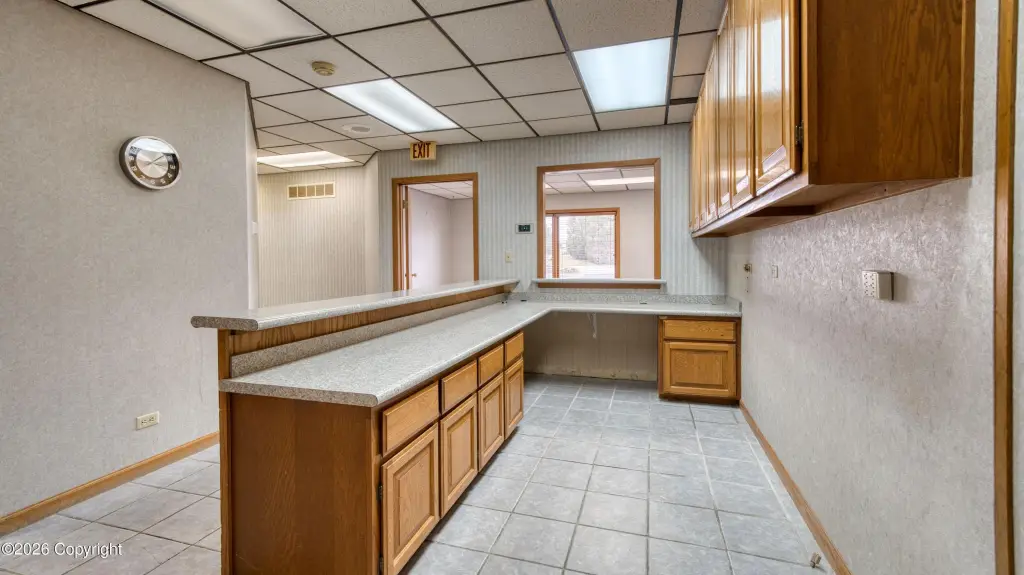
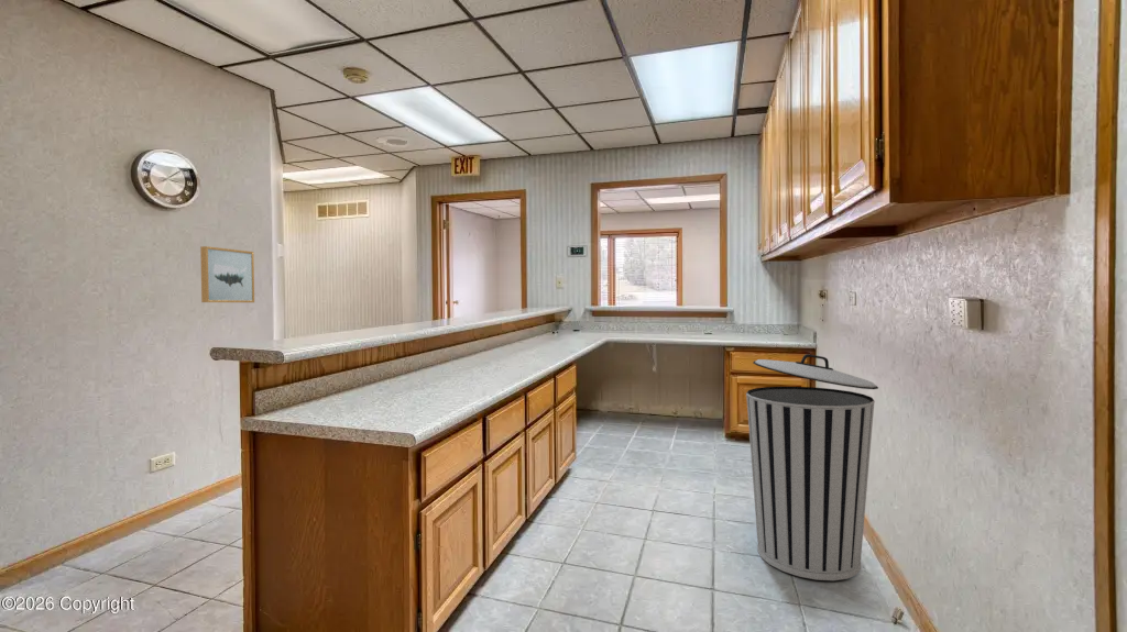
+ wall art [199,245,255,303]
+ trash can [745,353,879,581]
